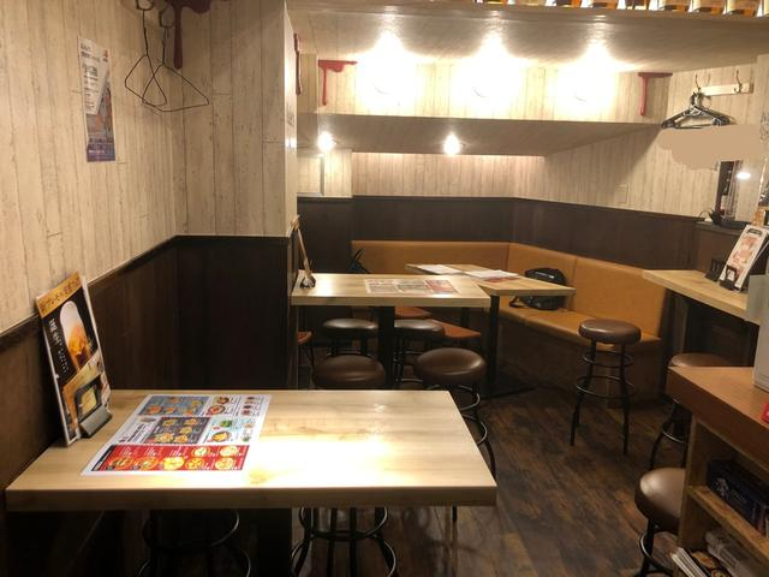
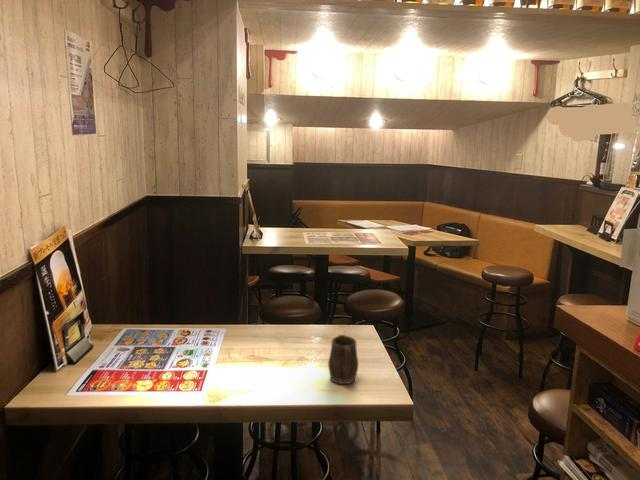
+ mug [327,334,360,385]
